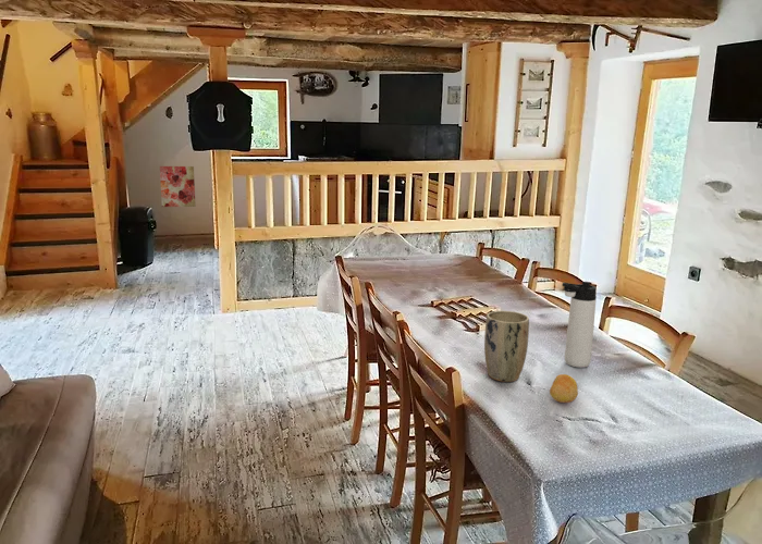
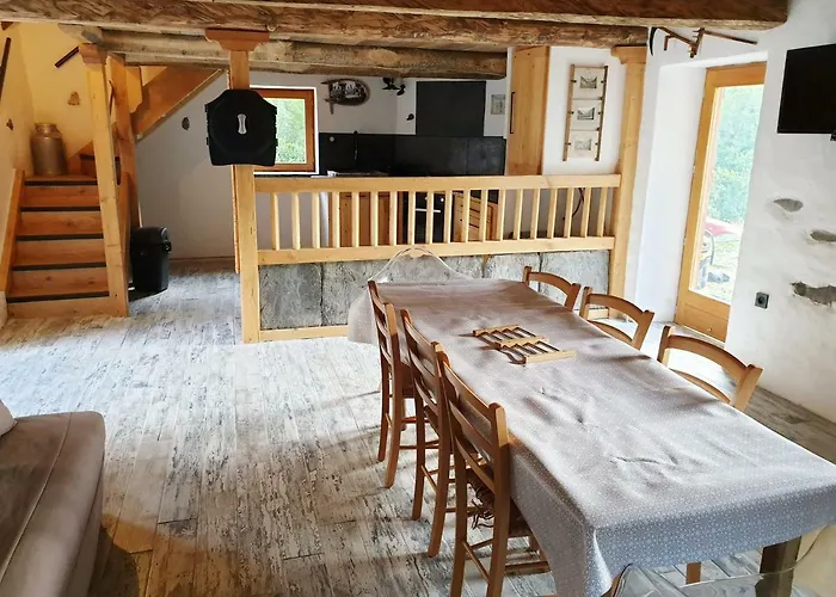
- wall art [159,165,196,208]
- thermos bottle [561,281,598,369]
- fruit [549,373,579,404]
- plant pot [483,310,530,383]
